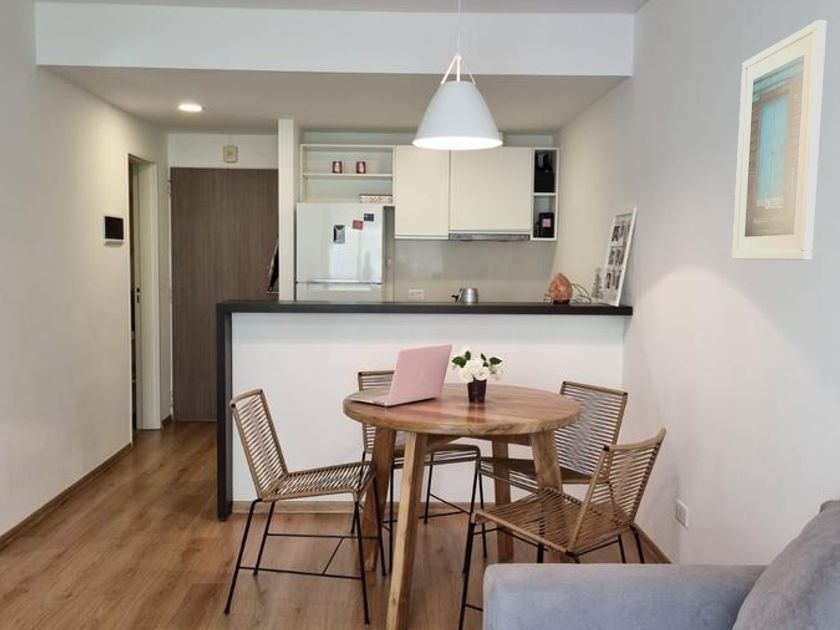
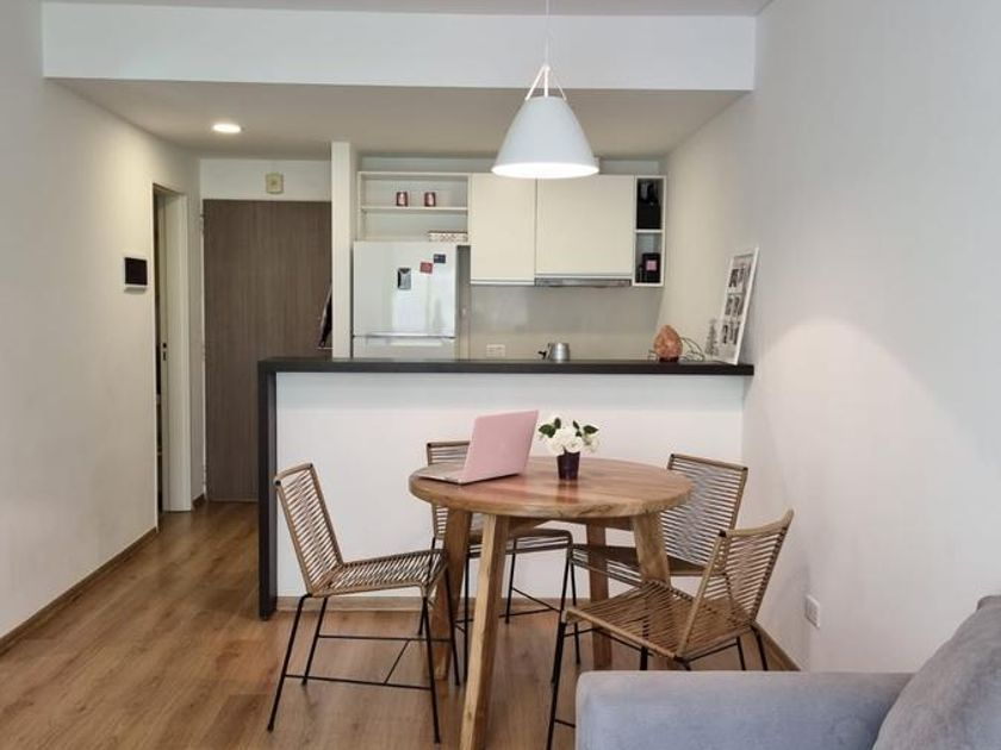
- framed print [731,19,827,261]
